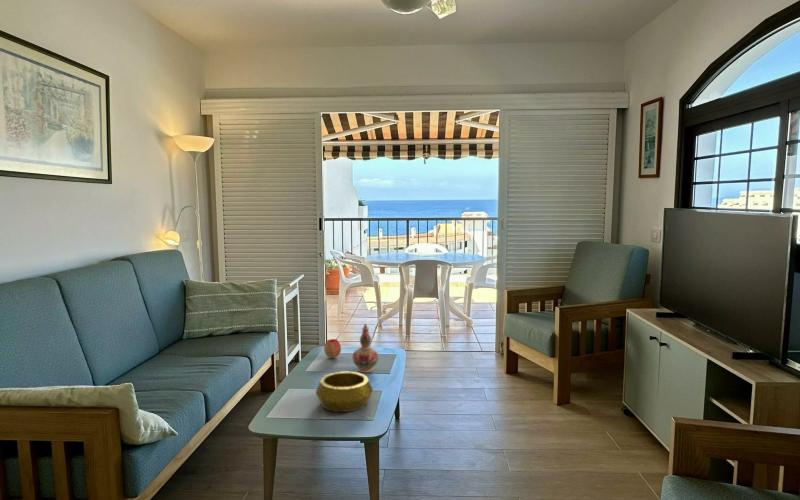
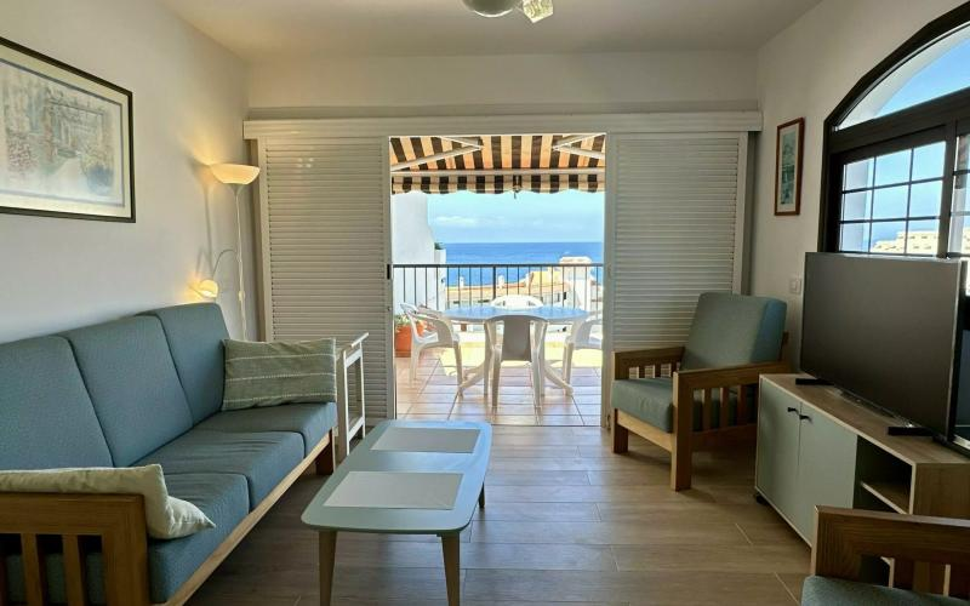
- decorative vase [351,323,379,374]
- decorative bowl [315,371,374,413]
- apple [323,338,342,359]
